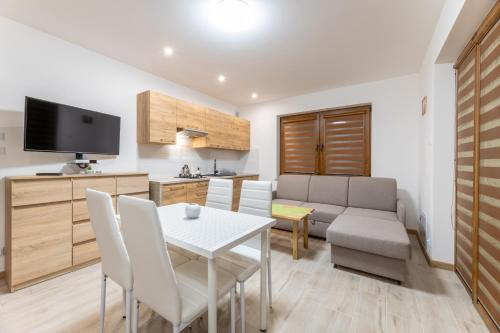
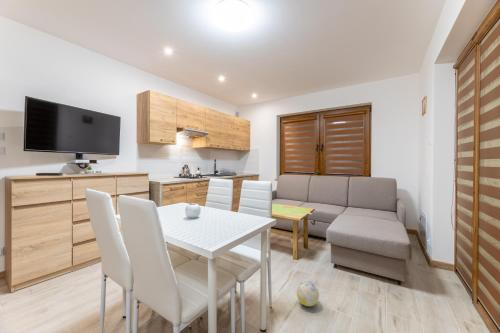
+ ball [296,280,320,307]
